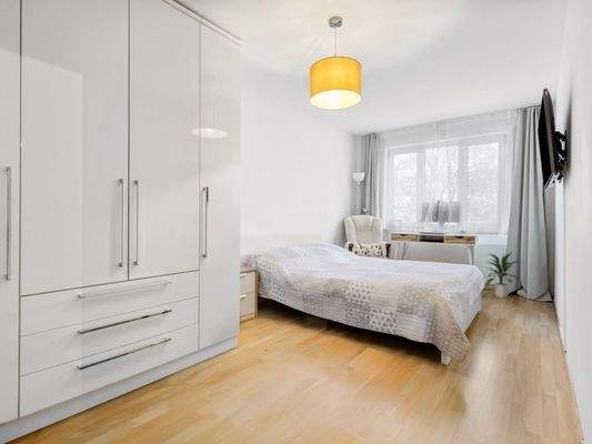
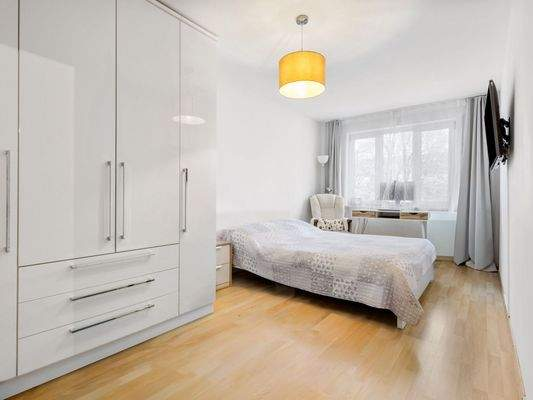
- indoor plant [485,251,522,299]
